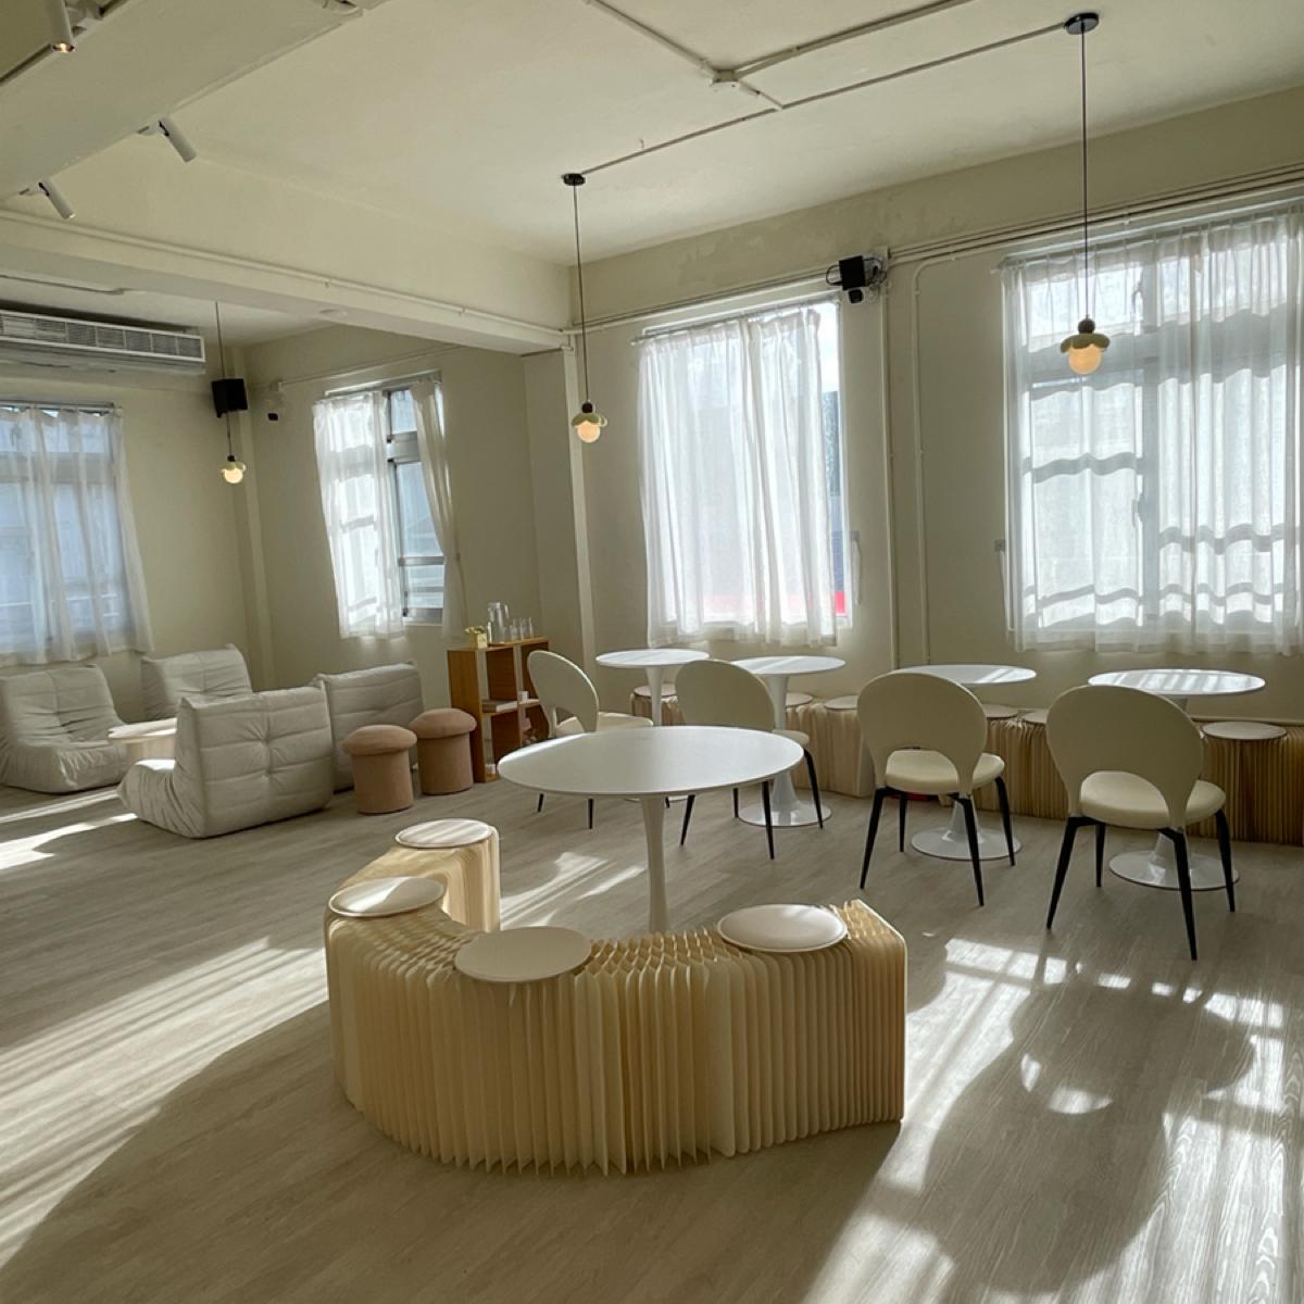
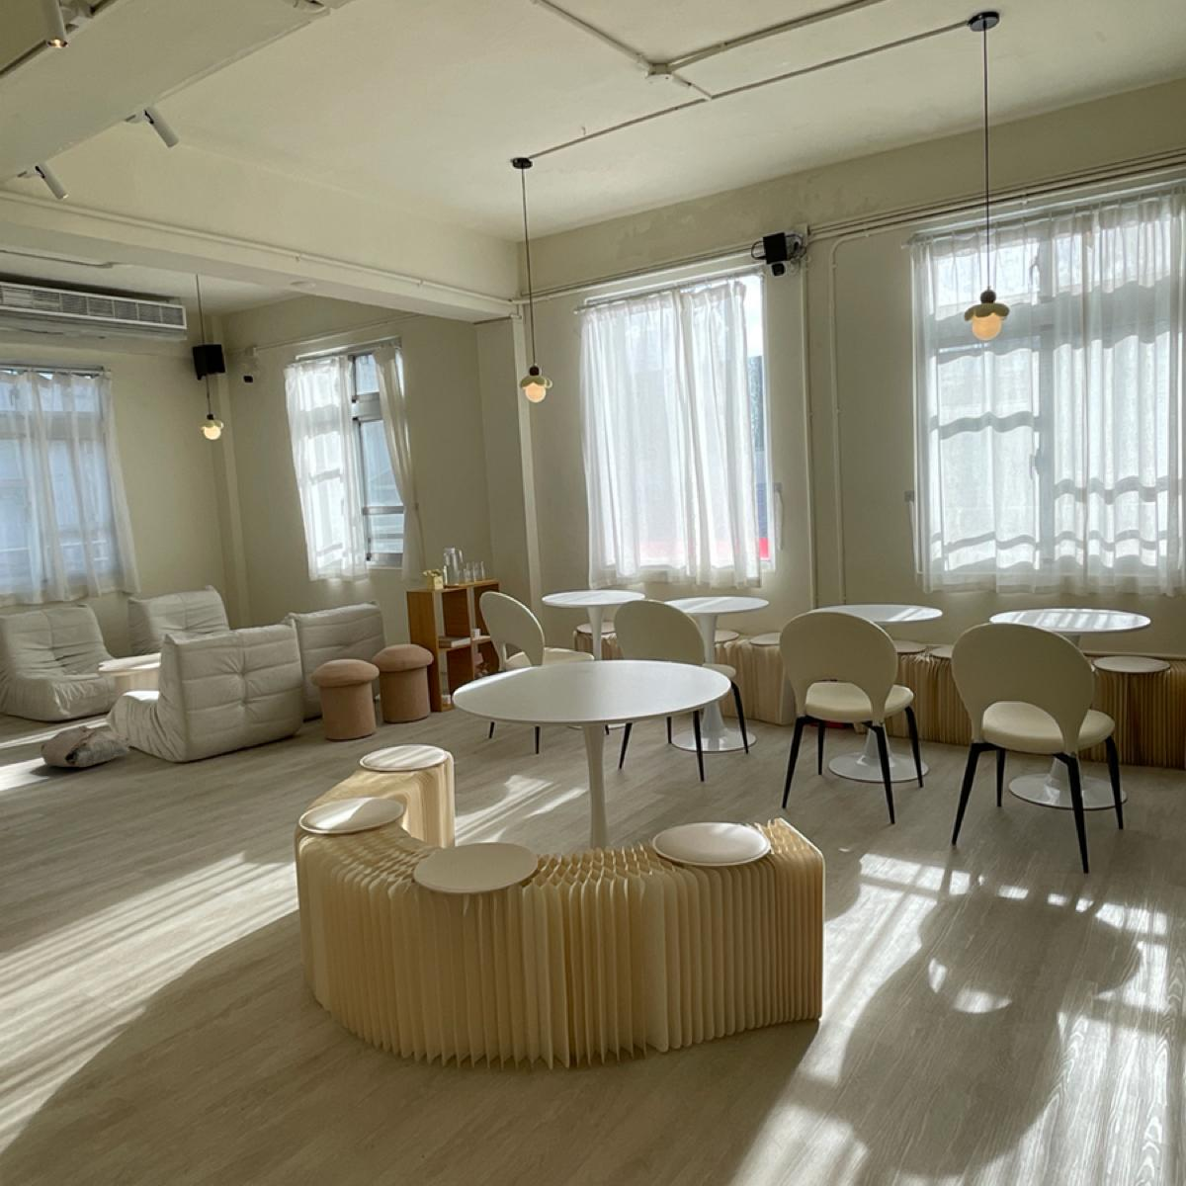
+ bag [39,724,131,768]
